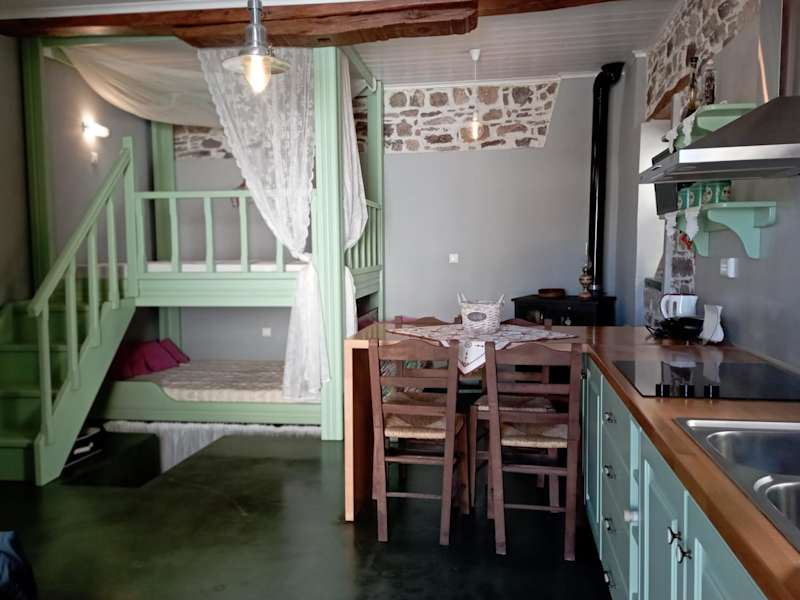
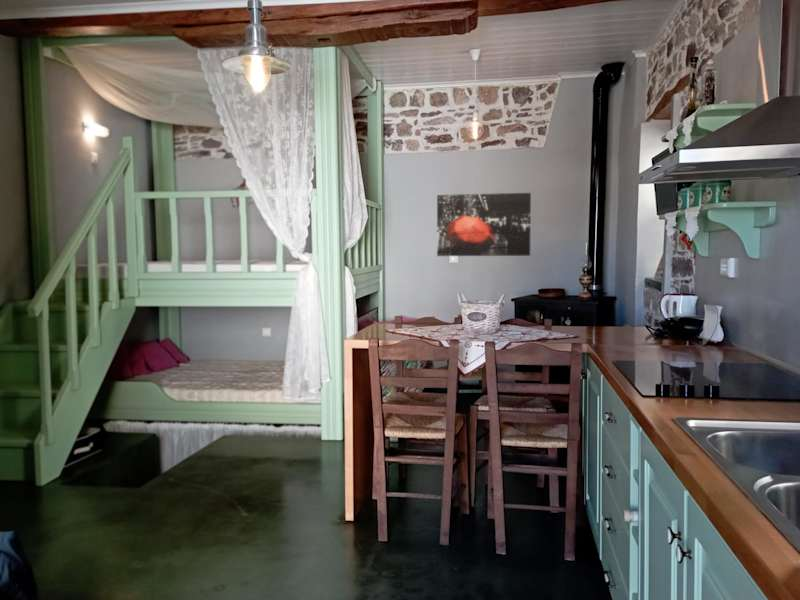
+ wall art [436,192,532,257]
